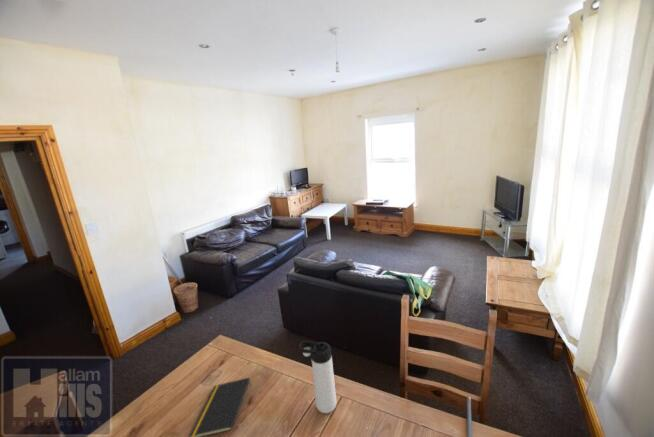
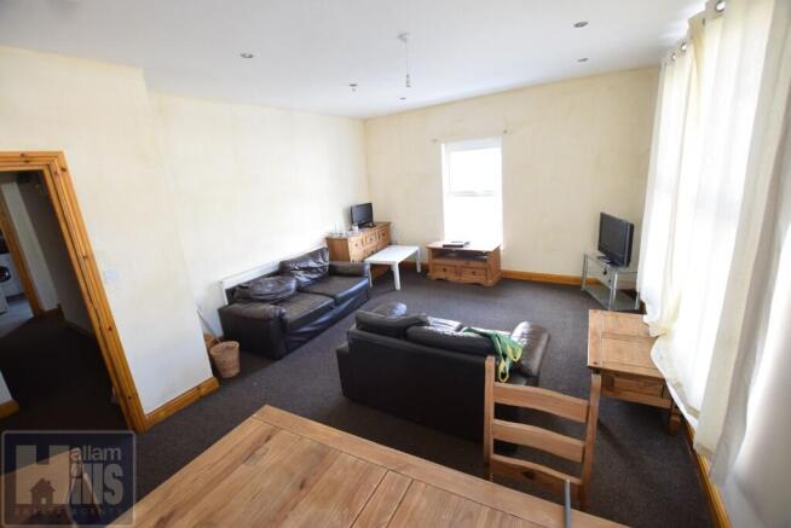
- notepad [188,377,252,437]
- thermos bottle [298,340,337,414]
